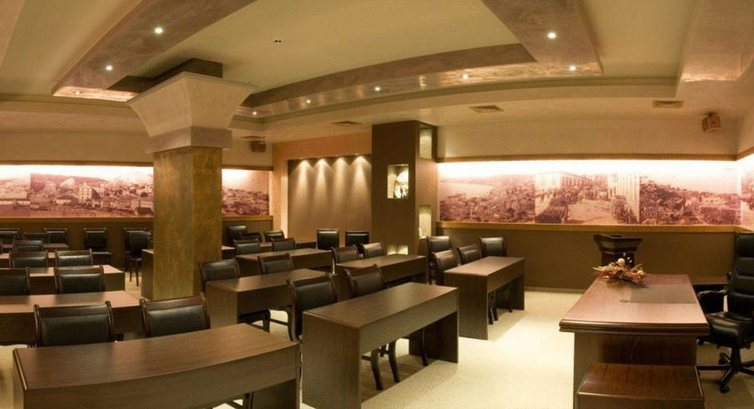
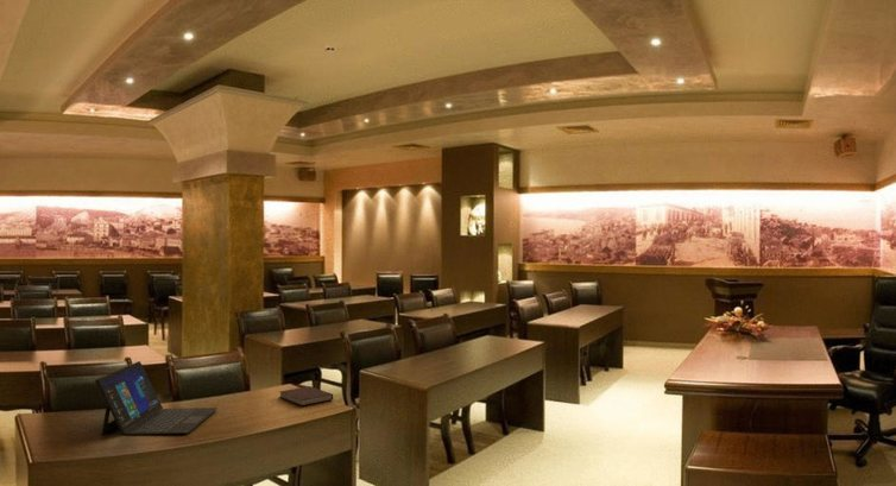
+ laptop [94,360,219,436]
+ notebook [278,385,334,408]
